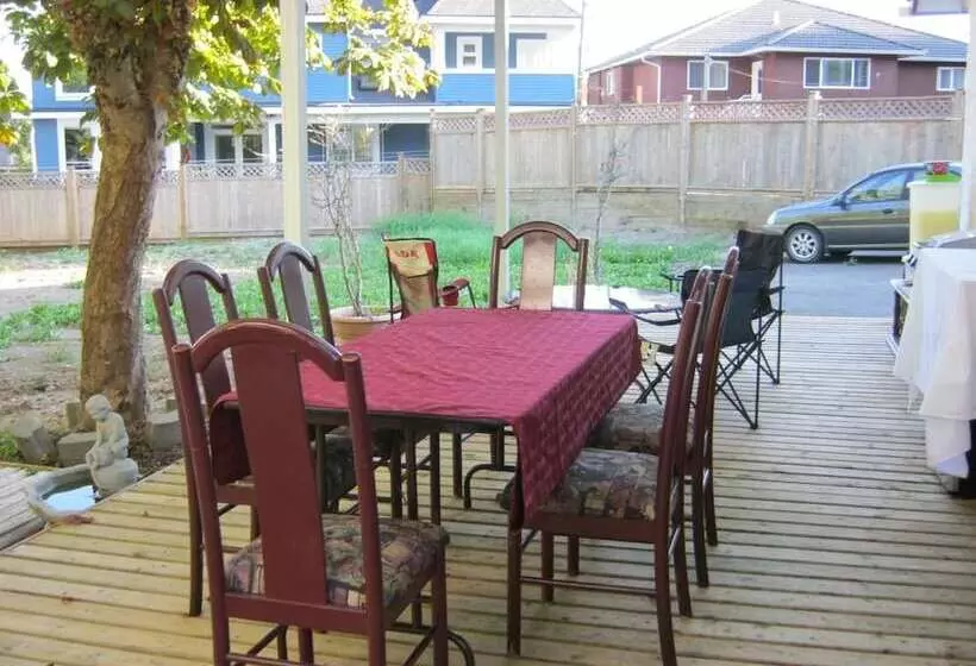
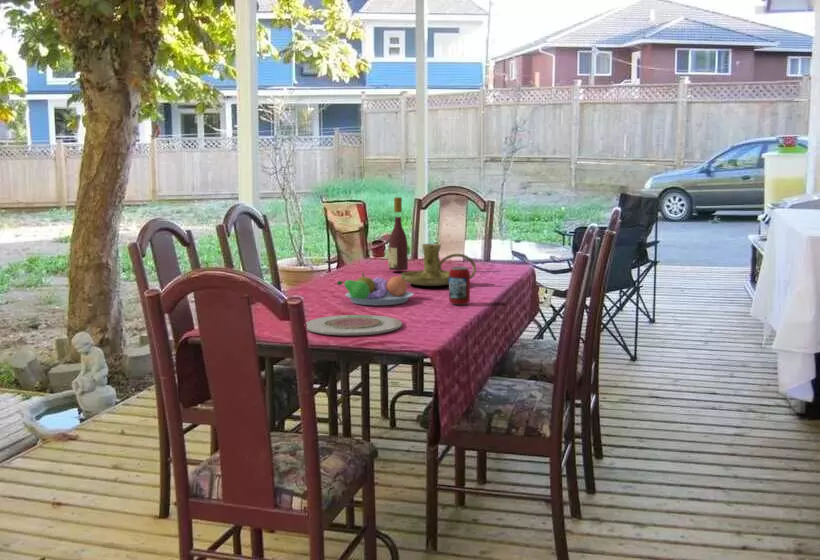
+ candle holder [400,243,477,287]
+ fruit bowl [336,271,415,306]
+ beverage can [448,266,471,306]
+ plate [305,314,403,336]
+ wine bottle [387,196,409,272]
